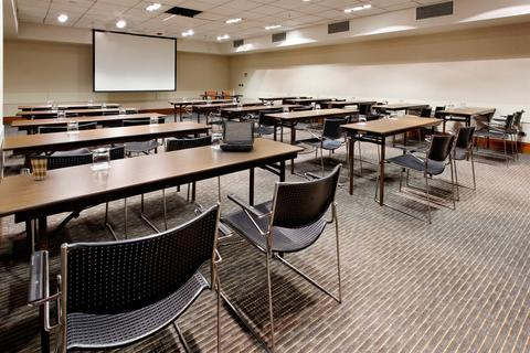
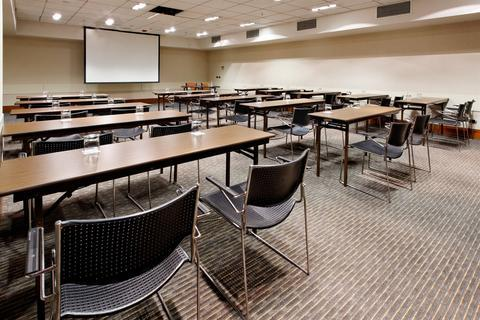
- laptop [219,119,256,150]
- coffee cup [29,154,49,181]
